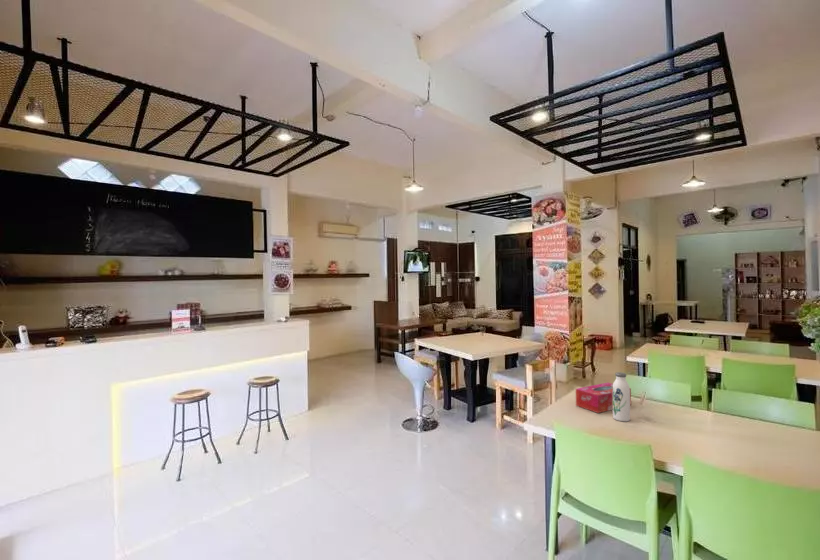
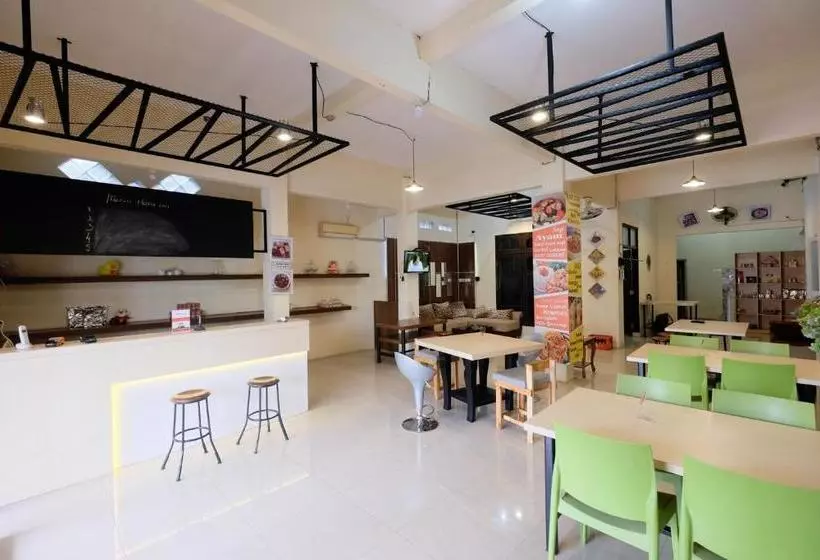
- tissue box [575,382,632,414]
- water bottle [612,371,631,422]
